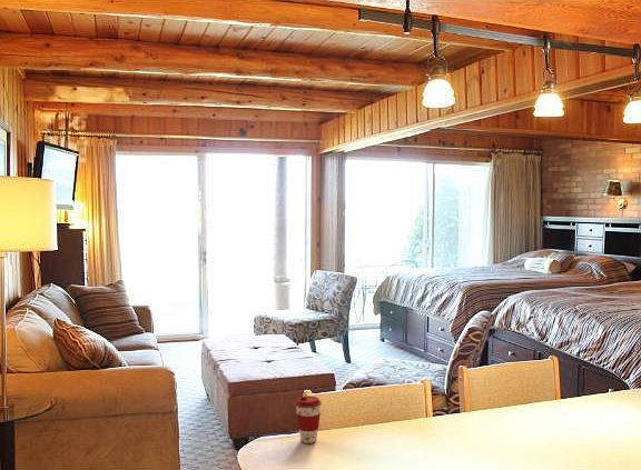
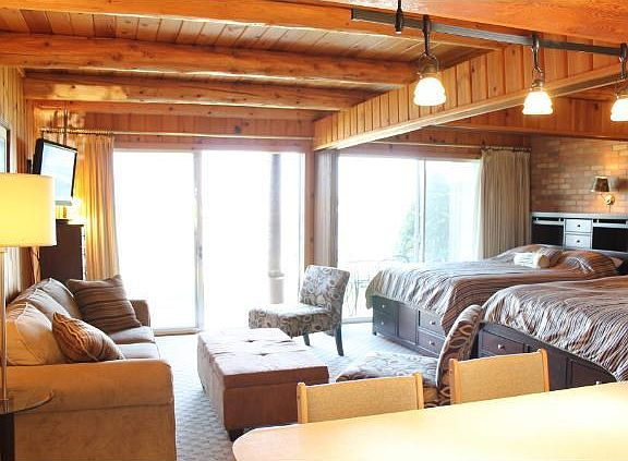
- coffee cup [294,394,323,444]
